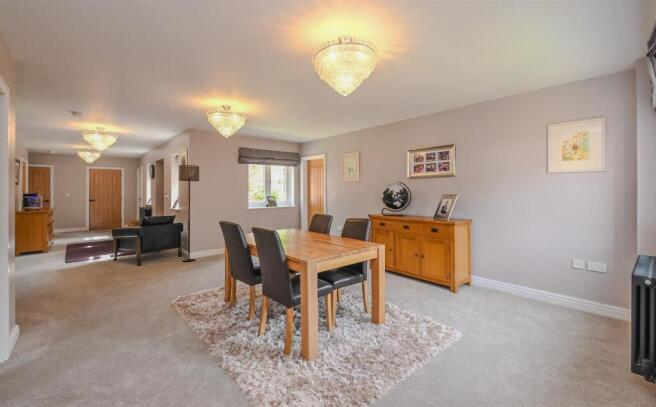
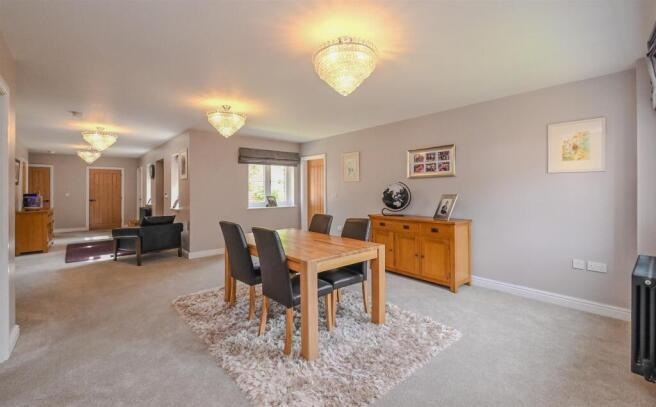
- floor lamp [178,164,200,263]
